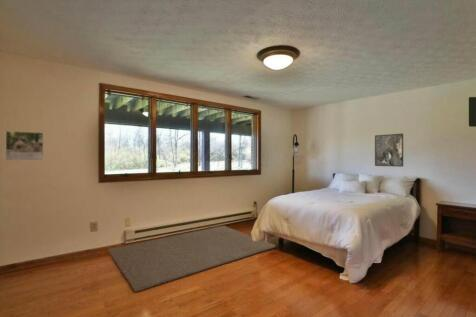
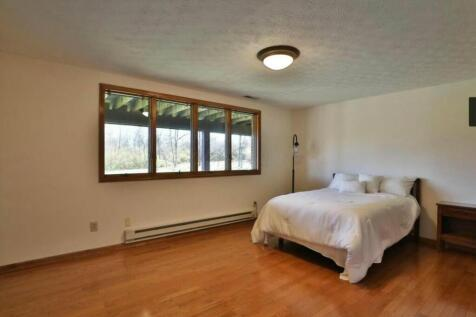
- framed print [5,130,44,161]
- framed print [374,133,404,168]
- rug [107,225,277,293]
